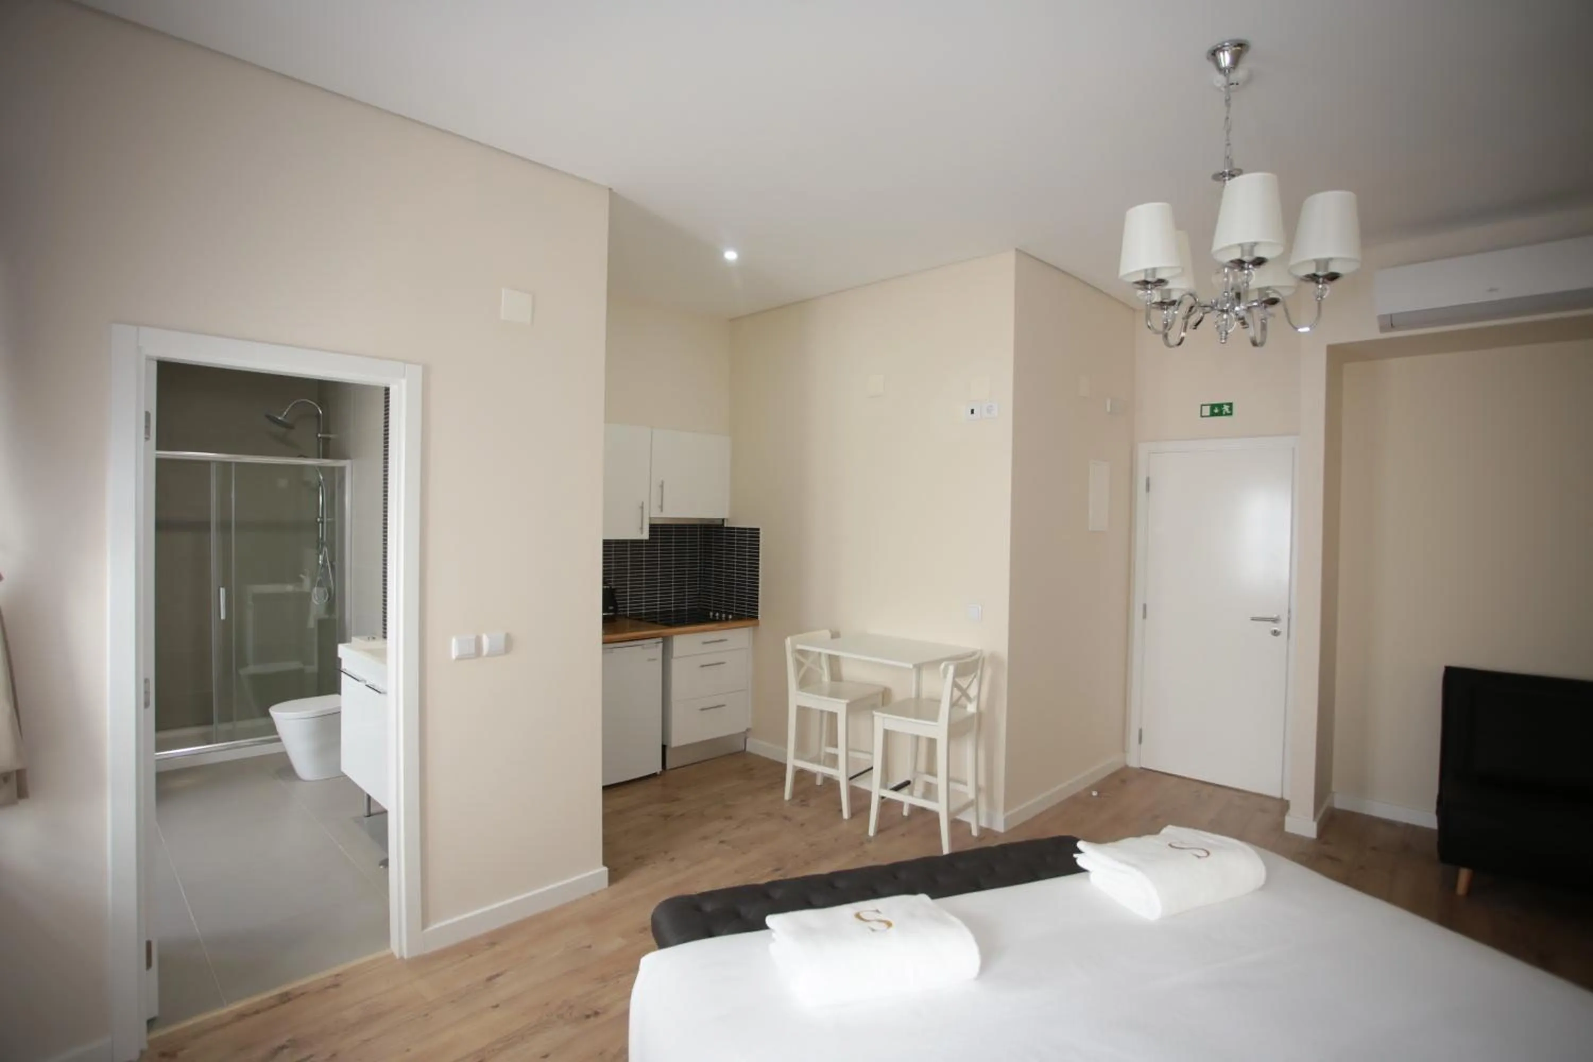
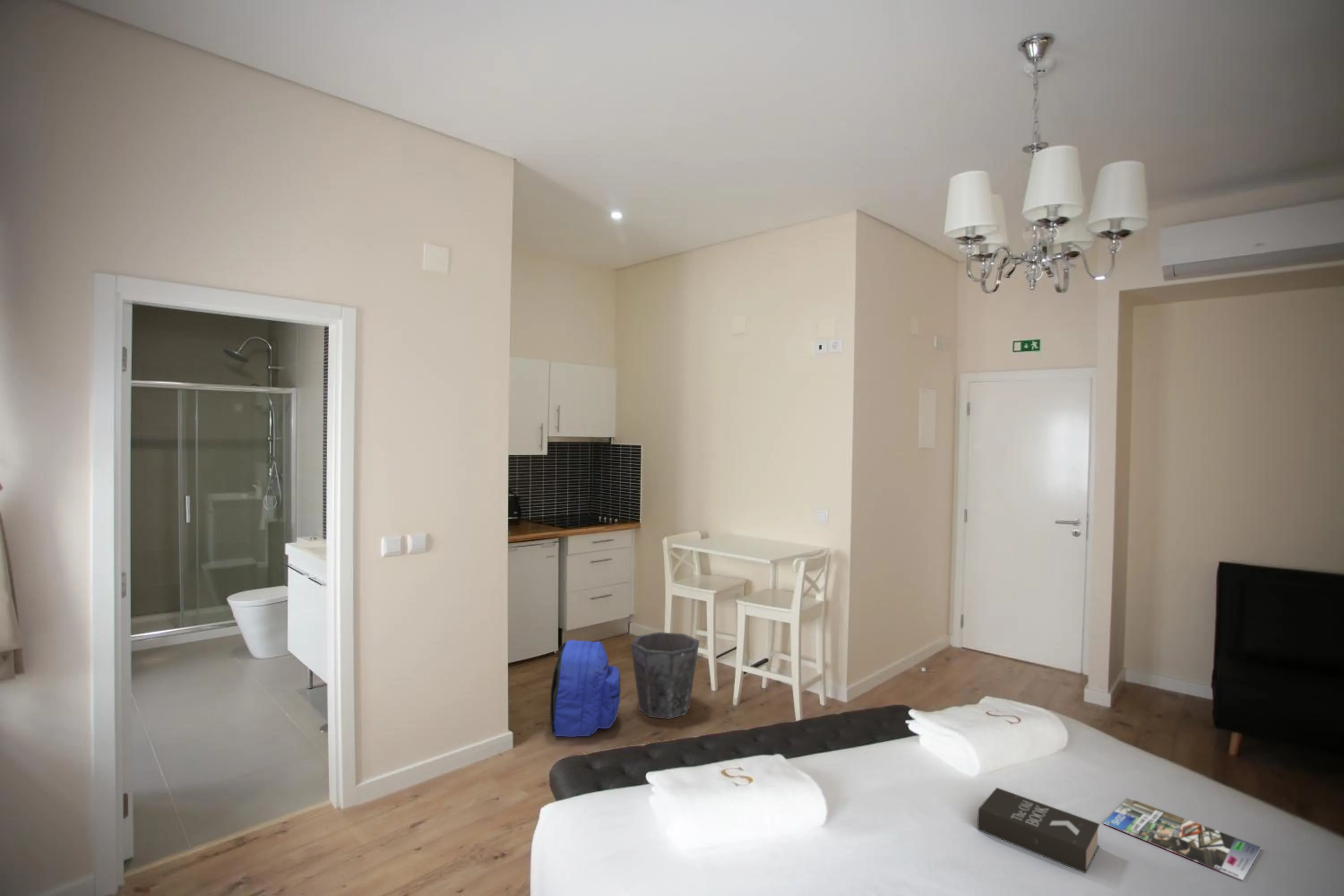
+ book [977,787,1100,874]
+ backpack [550,640,621,737]
+ magazine [1103,797,1262,881]
+ waste bin [630,632,700,719]
